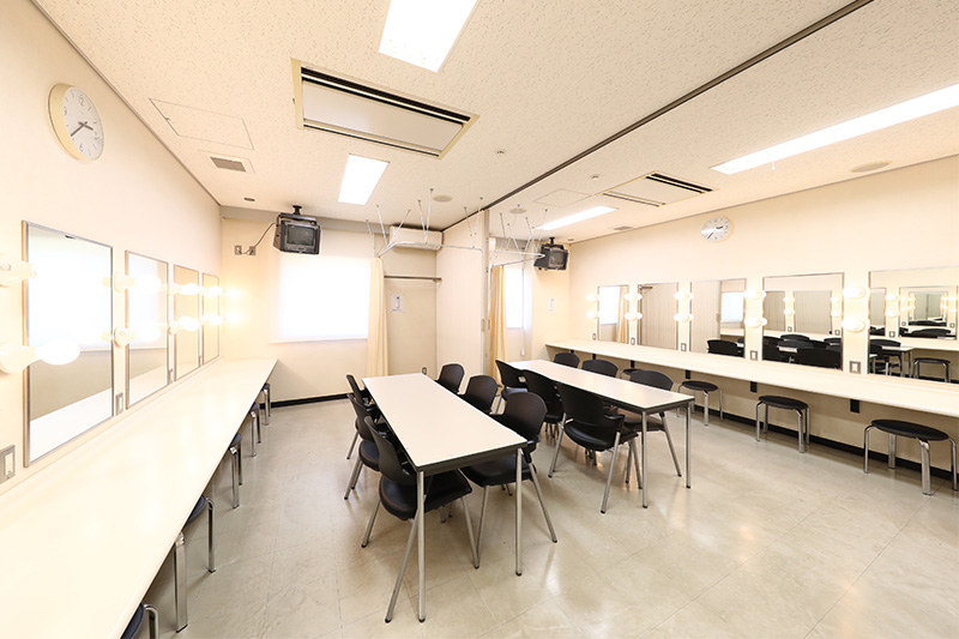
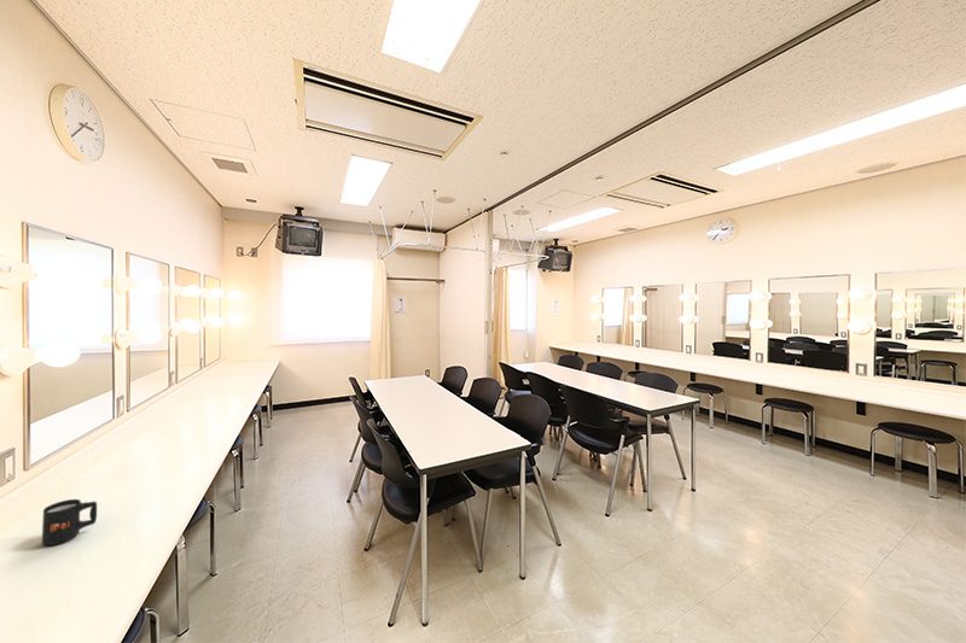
+ mug [41,498,98,546]
